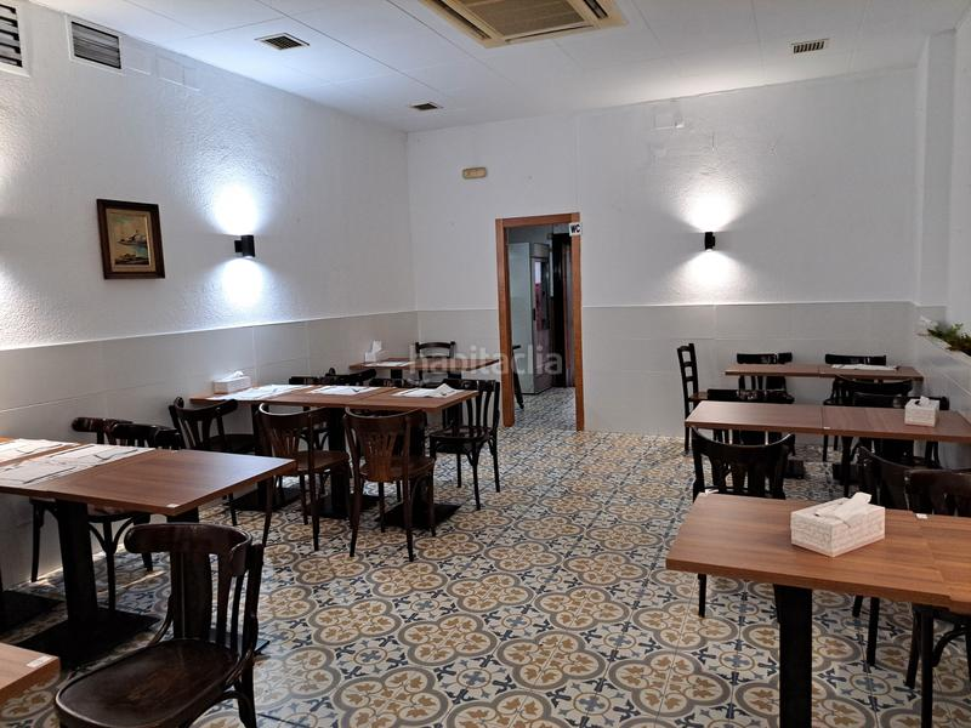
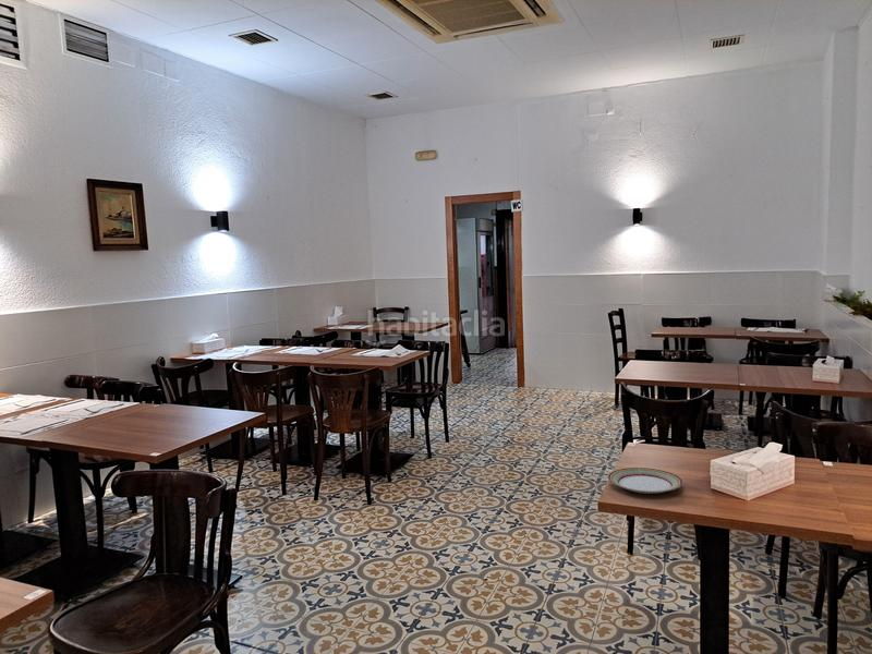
+ plate [607,467,683,495]
